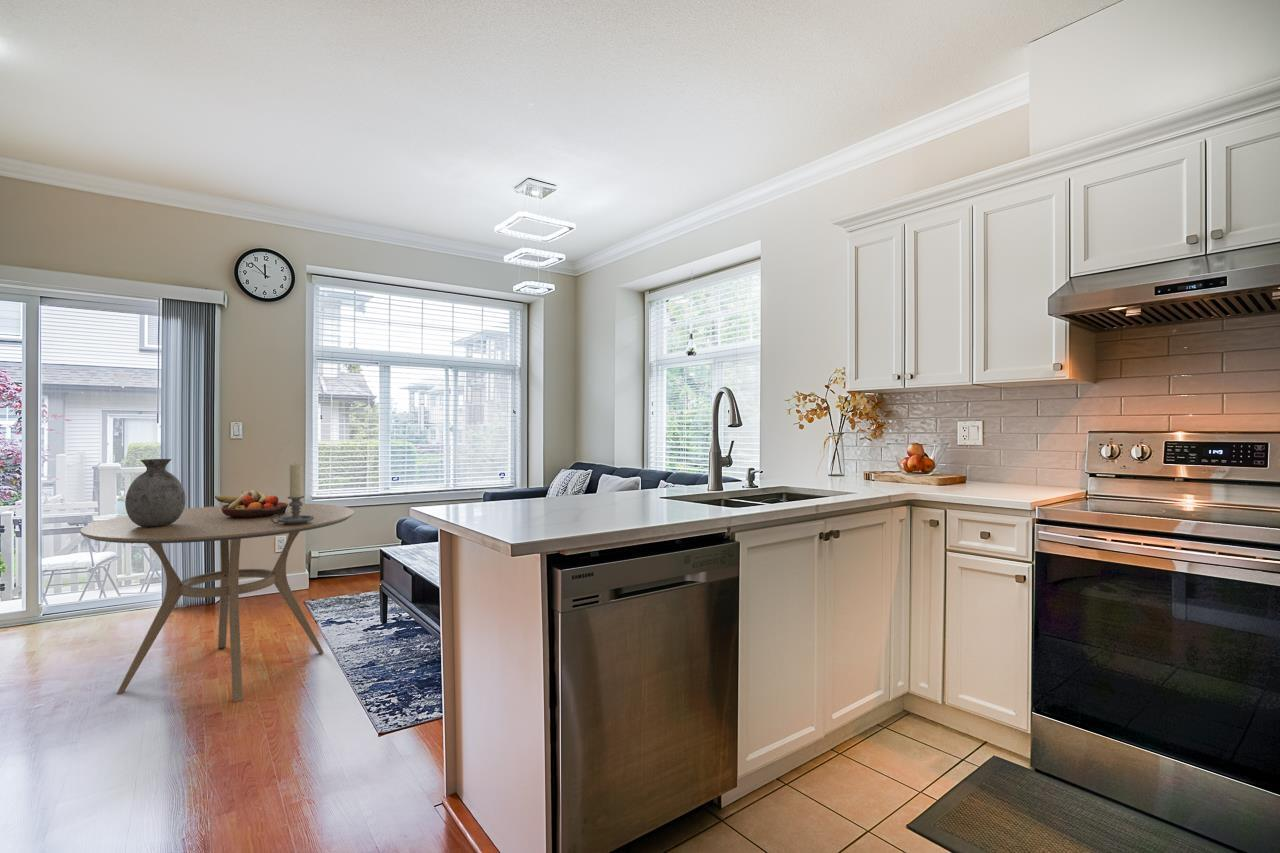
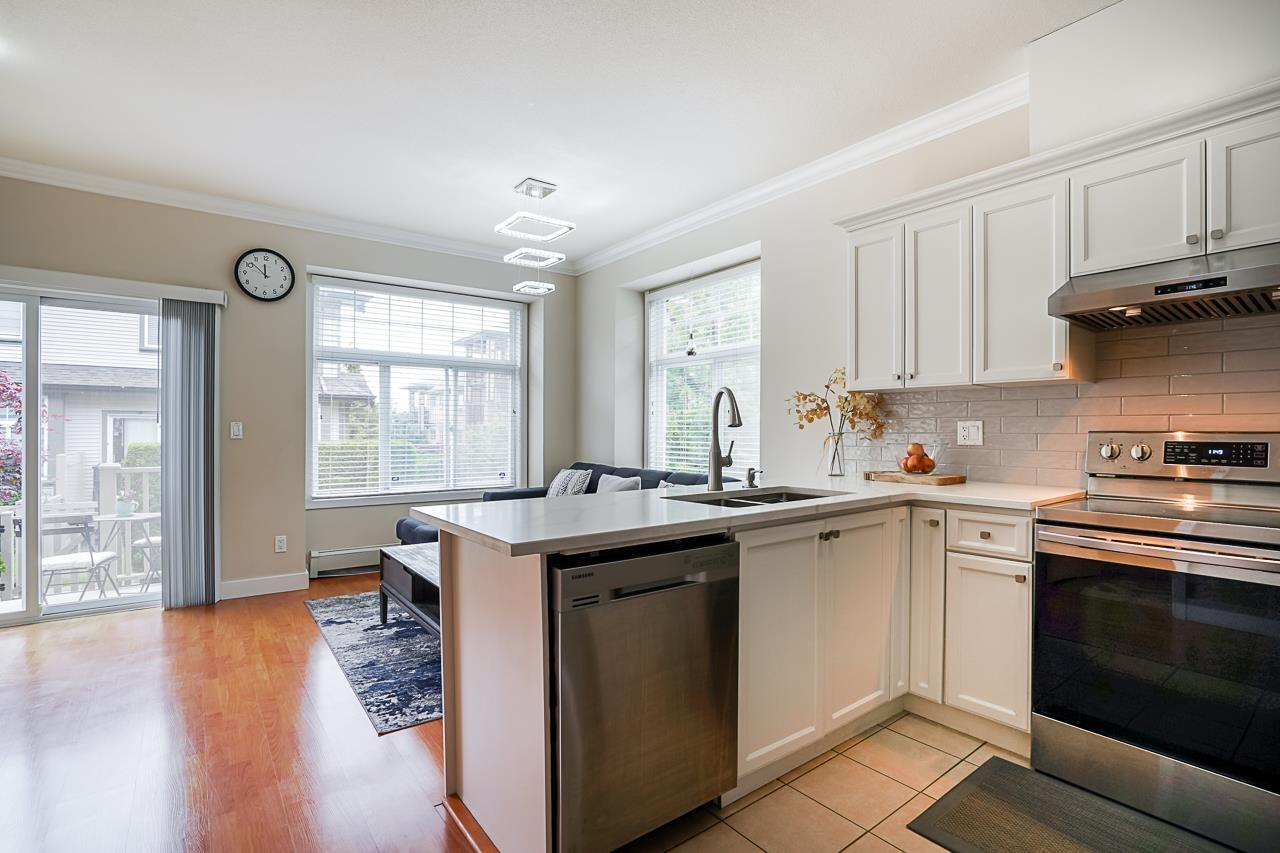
- candle holder [271,462,314,525]
- vase [124,458,186,527]
- fruit bowl [214,489,289,519]
- dining table [79,503,355,703]
